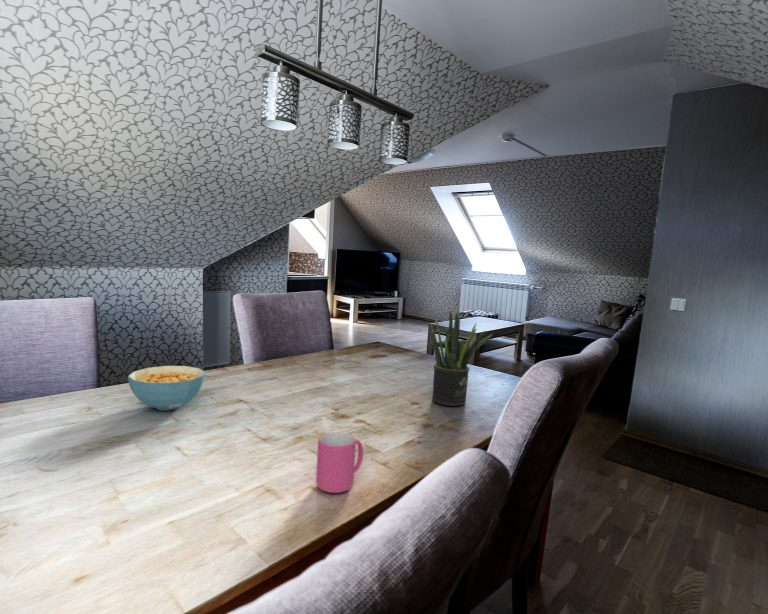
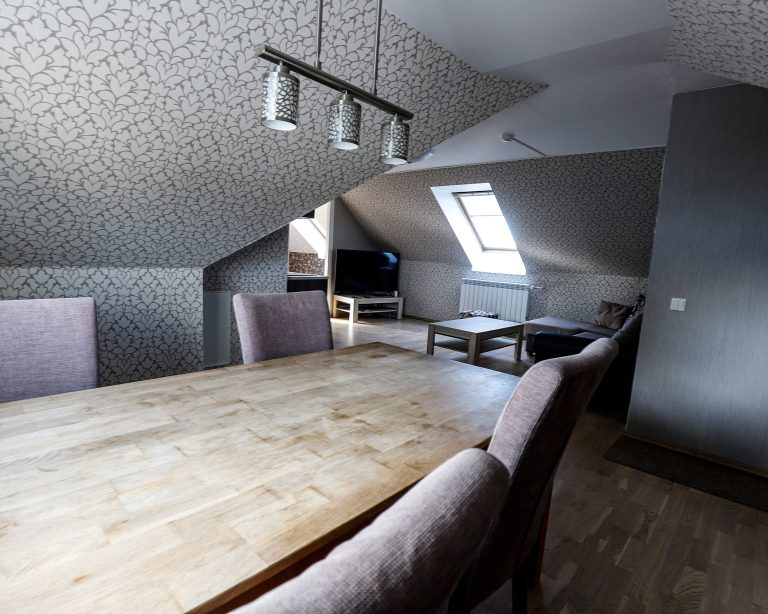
- mug [315,432,364,494]
- potted plant [429,310,493,407]
- cereal bowl [127,365,206,411]
